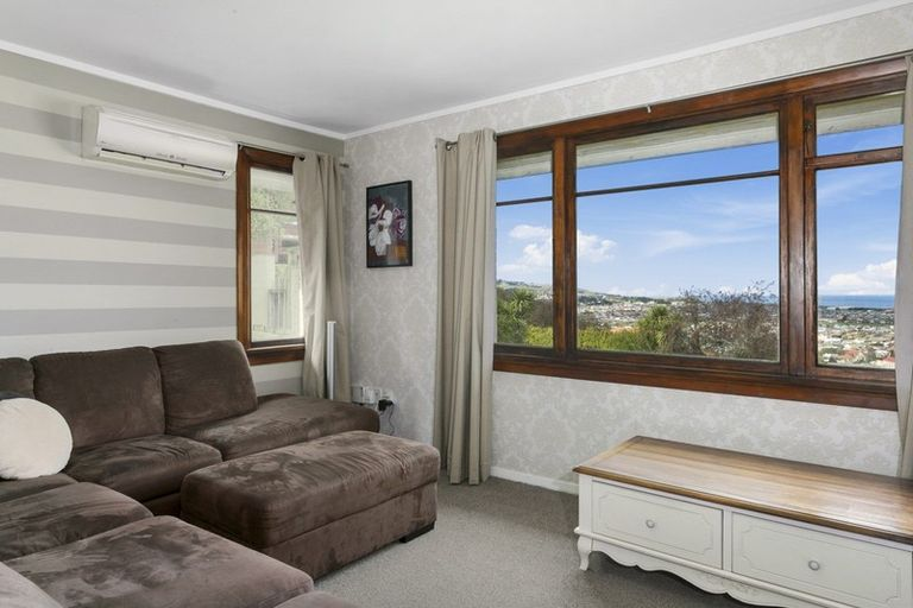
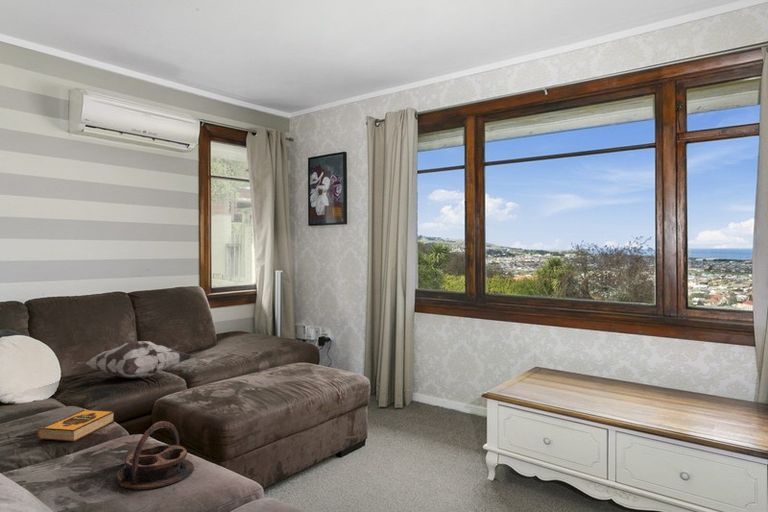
+ serving tray [116,420,195,490]
+ decorative pillow [73,340,193,380]
+ hardback book [36,408,115,442]
